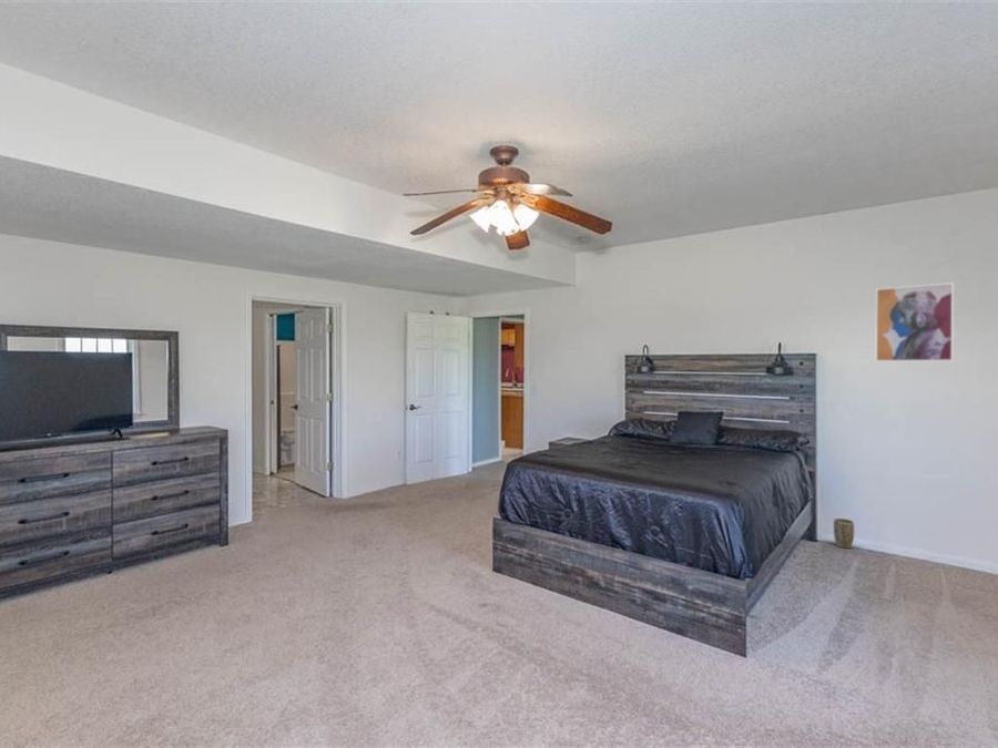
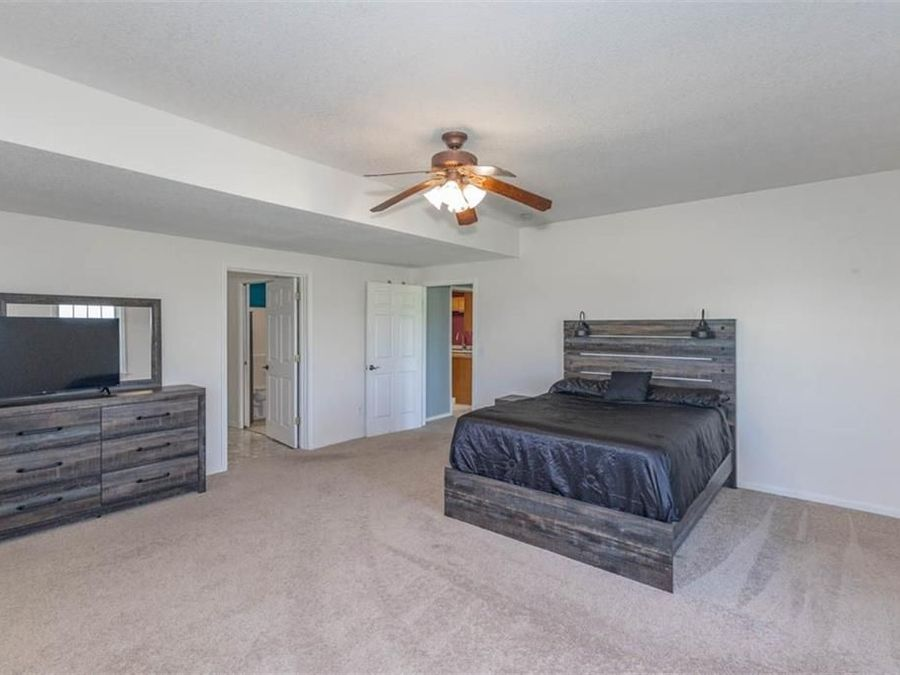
- plant pot [833,518,855,550]
- wall art [874,281,955,362]
